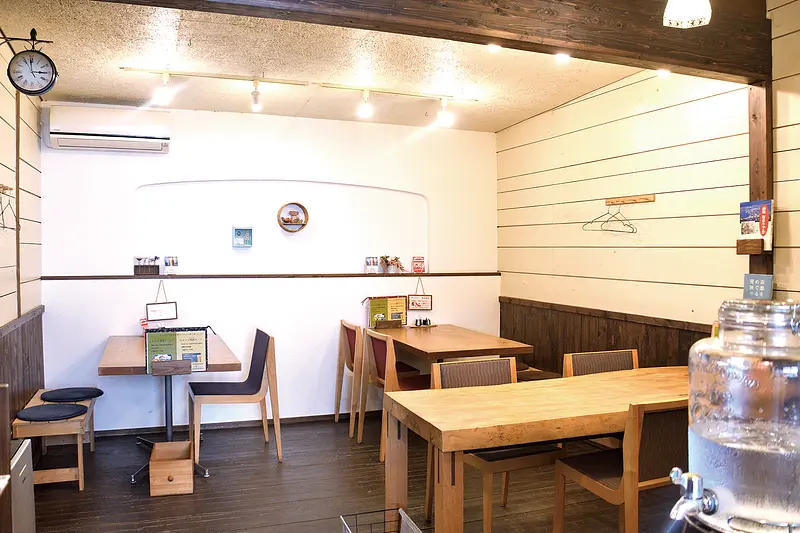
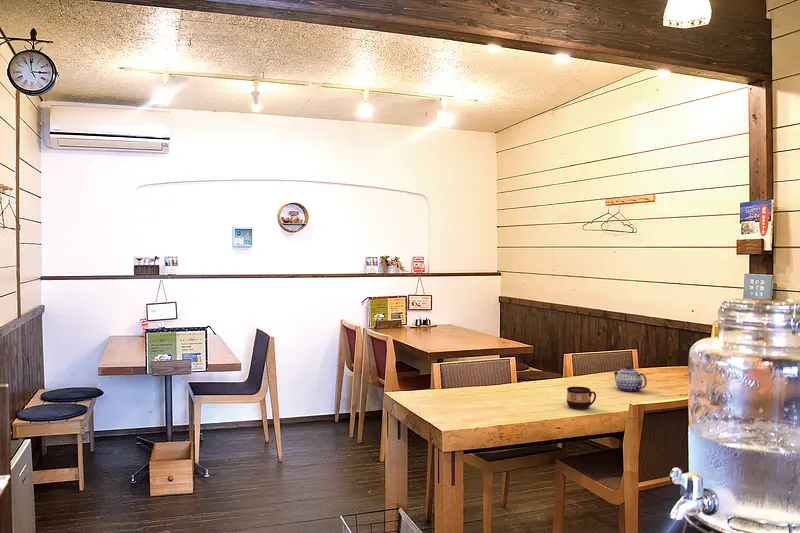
+ teapot [612,364,648,393]
+ cup [566,386,597,410]
